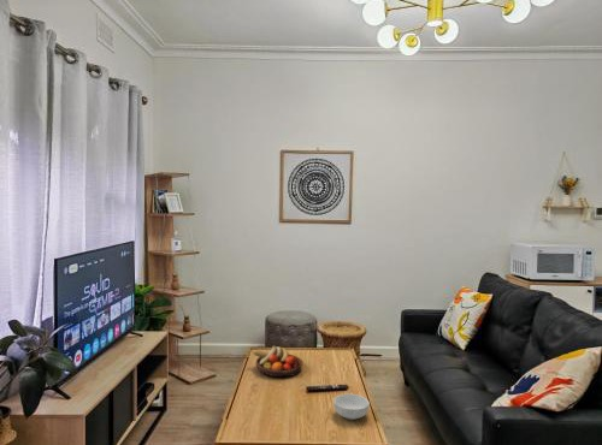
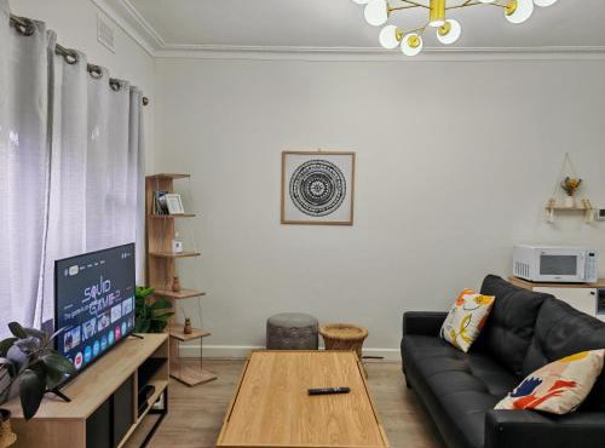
- fruit bowl [252,345,305,378]
- cereal bowl [332,393,371,421]
